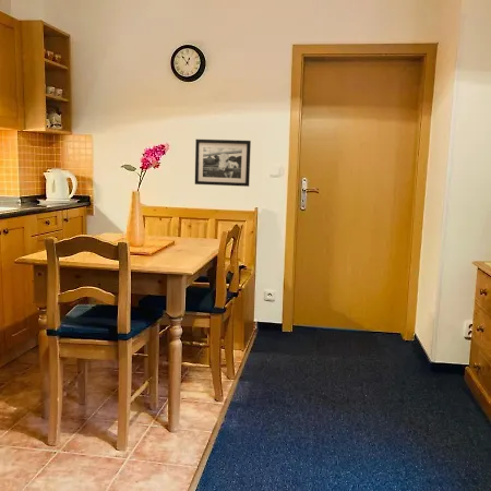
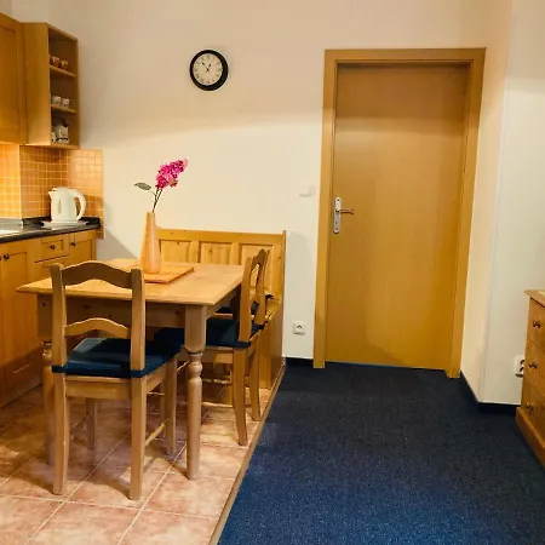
- picture frame [194,139,252,188]
